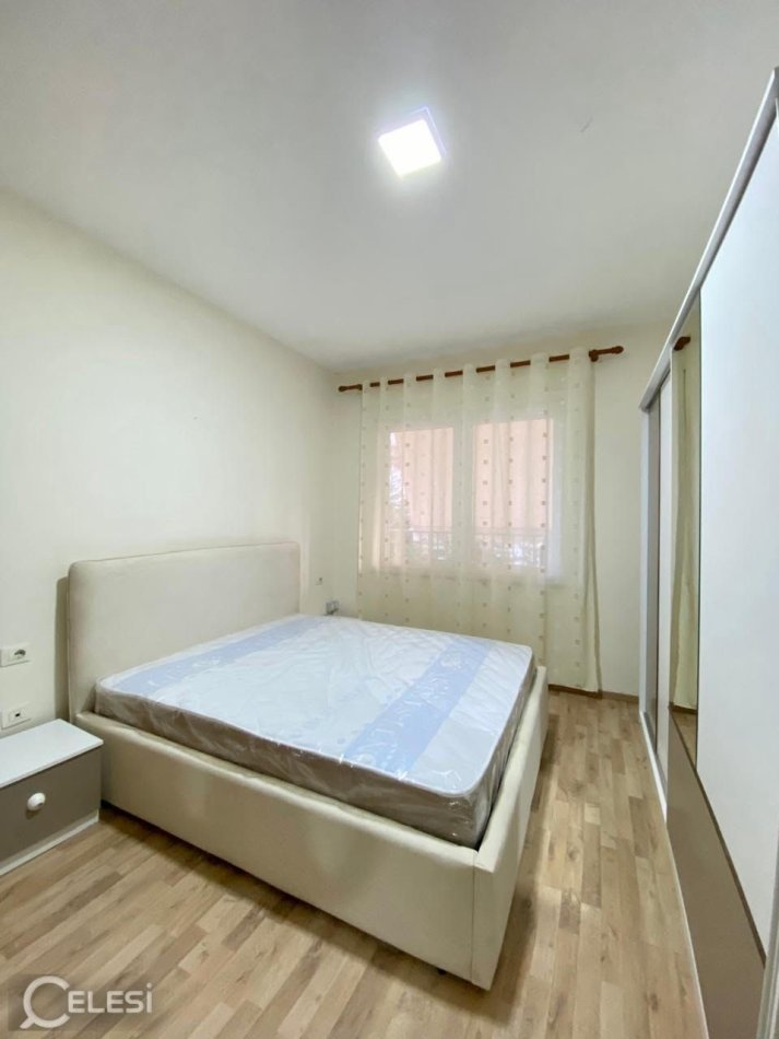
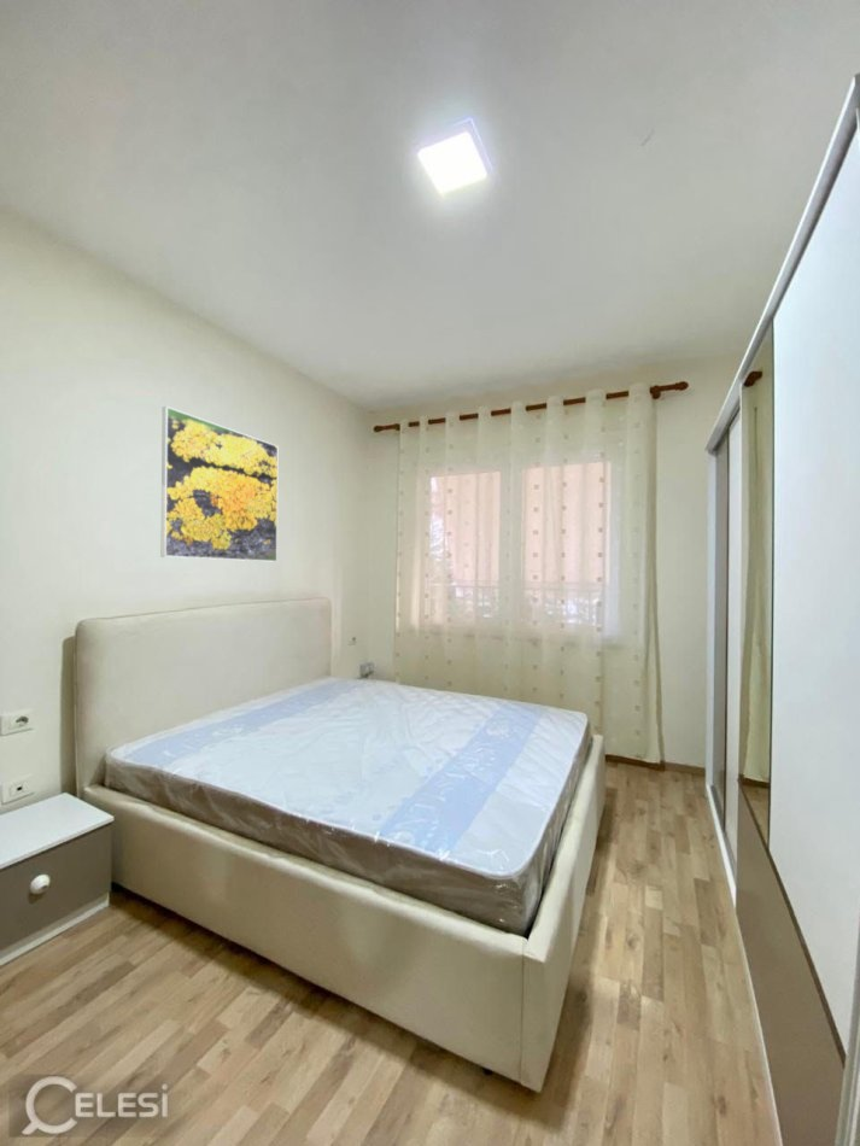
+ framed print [160,405,279,563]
